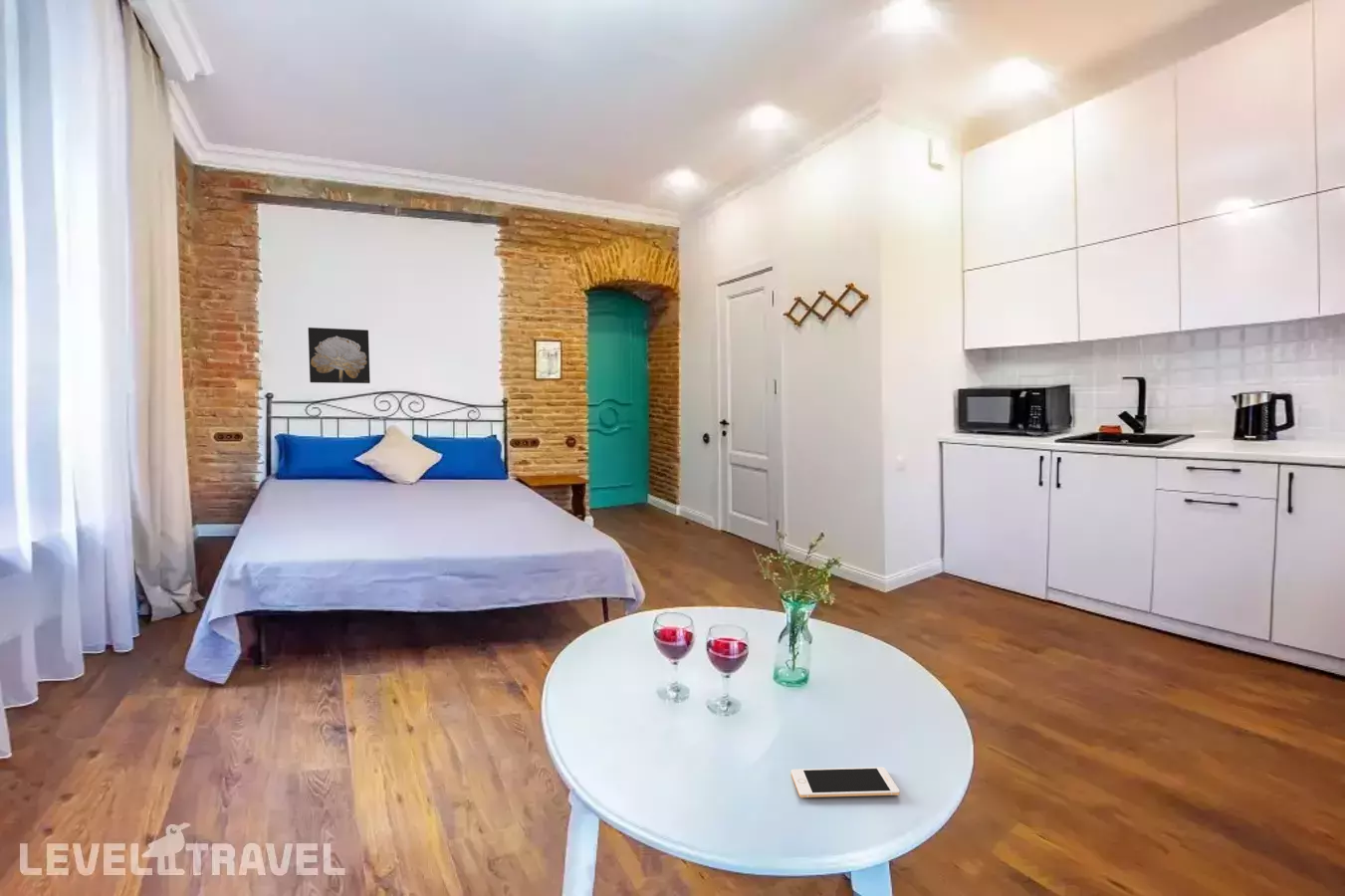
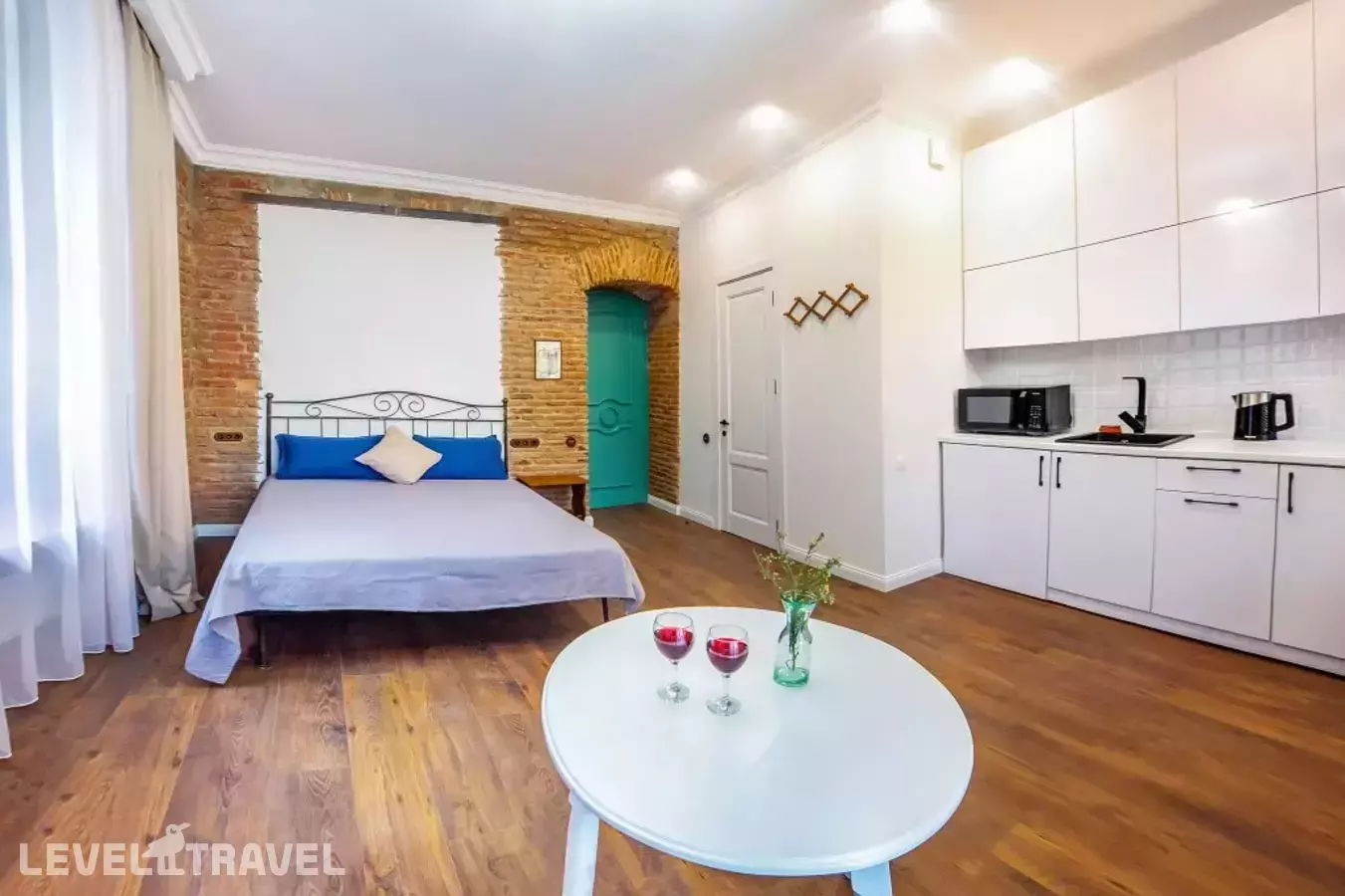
- cell phone [790,767,901,798]
- wall art [308,327,371,384]
